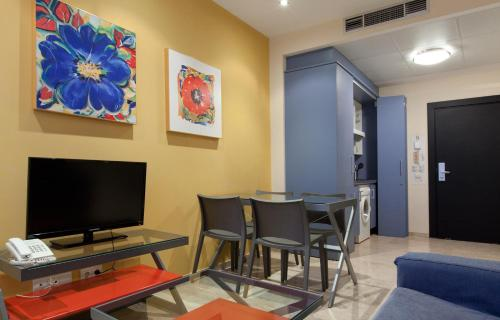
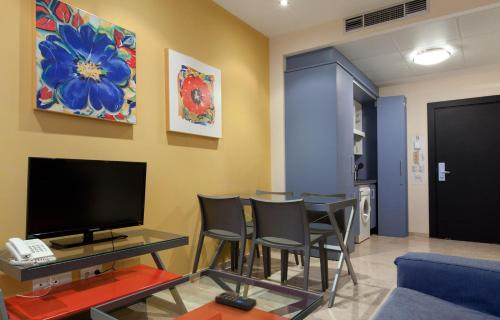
+ remote control [214,291,257,311]
